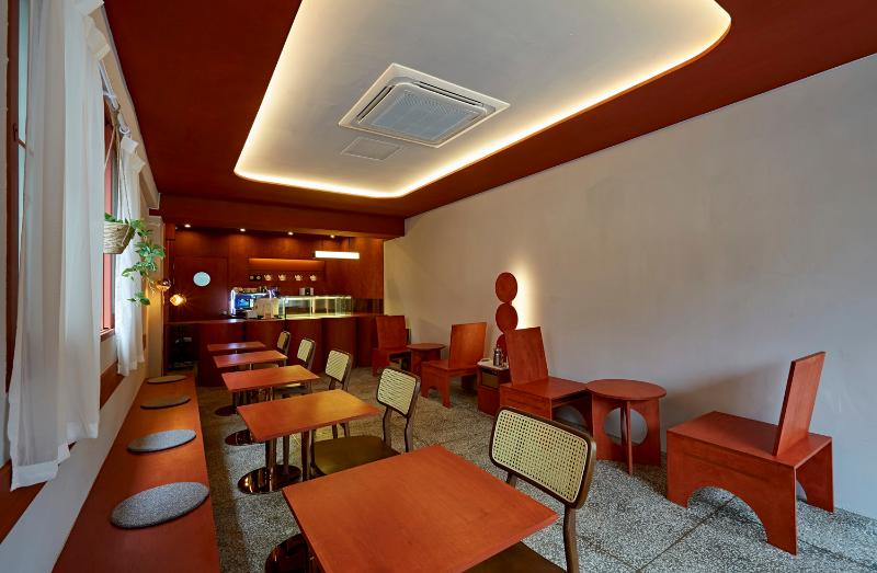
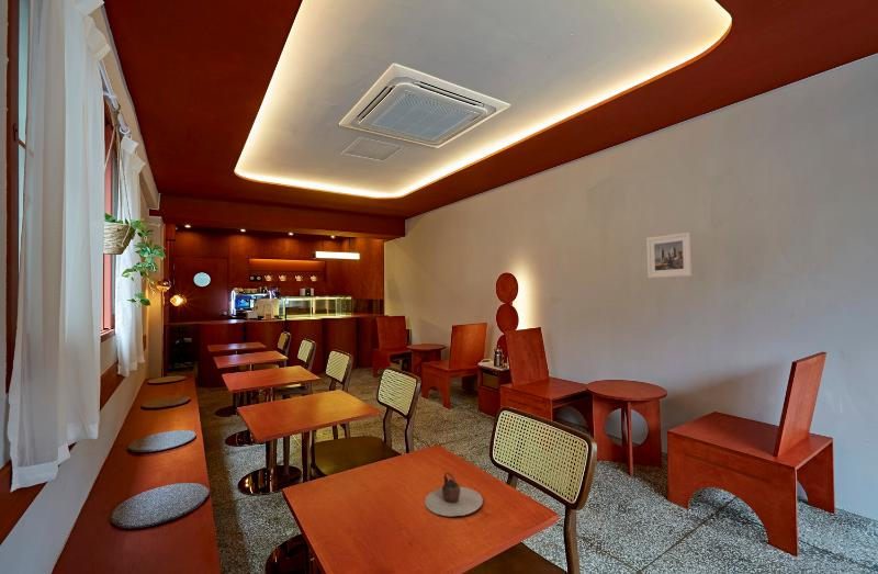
+ teapot [424,472,484,517]
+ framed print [645,232,694,279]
